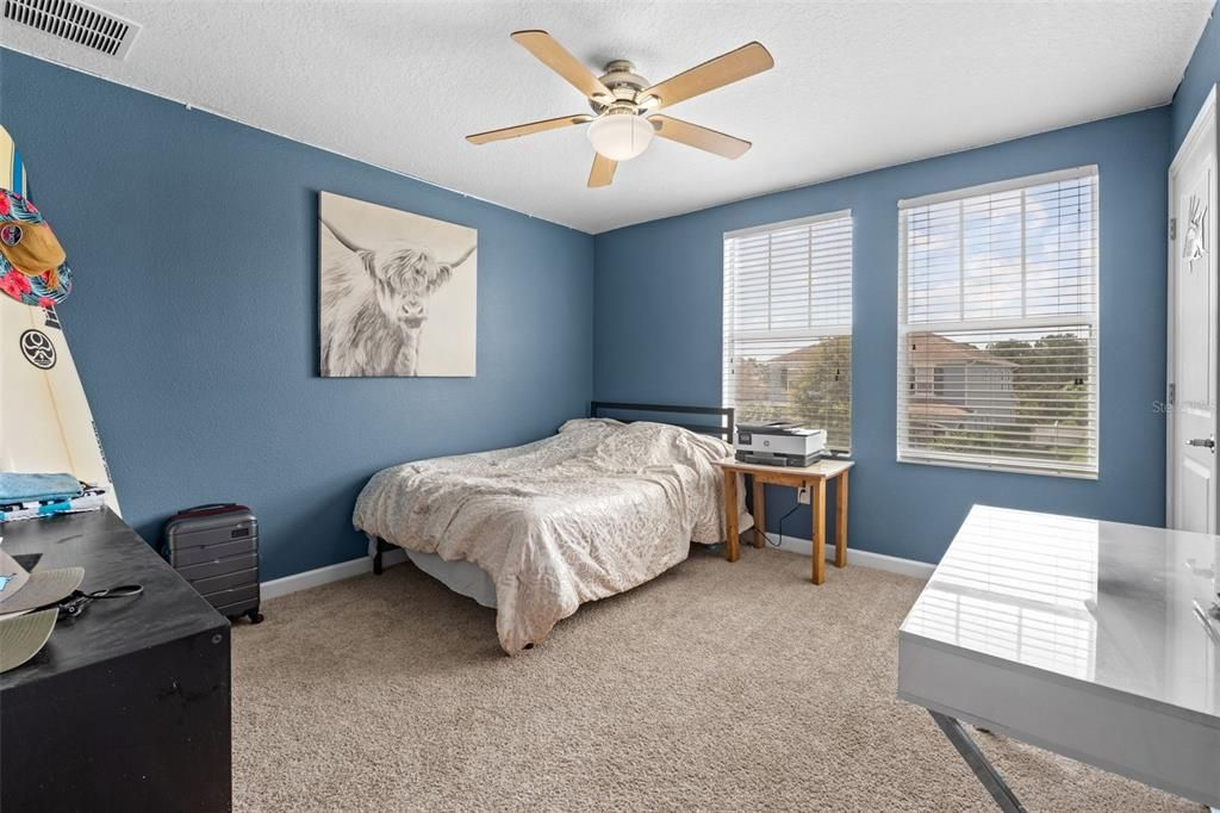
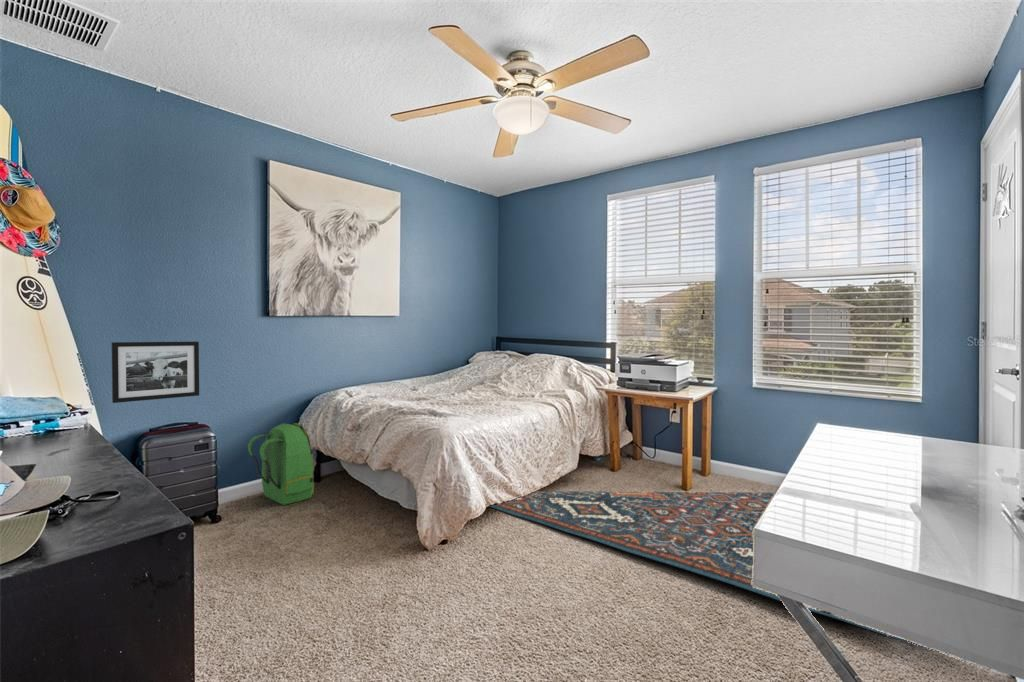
+ picture frame [111,341,200,404]
+ backpack [247,422,315,506]
+ rug [489,490,938,652]
